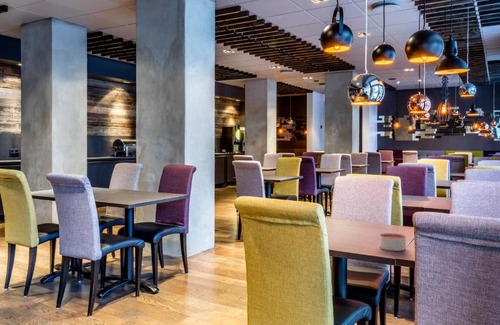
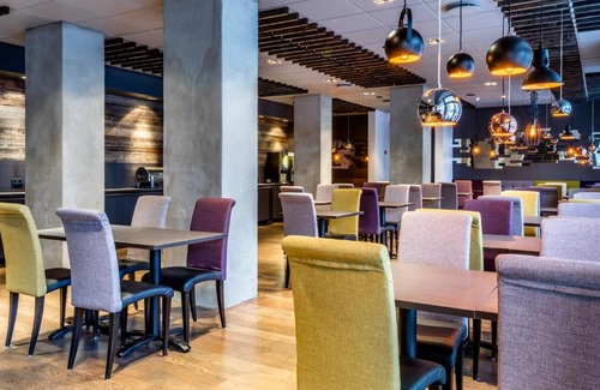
- candle [379,232,407,252]
